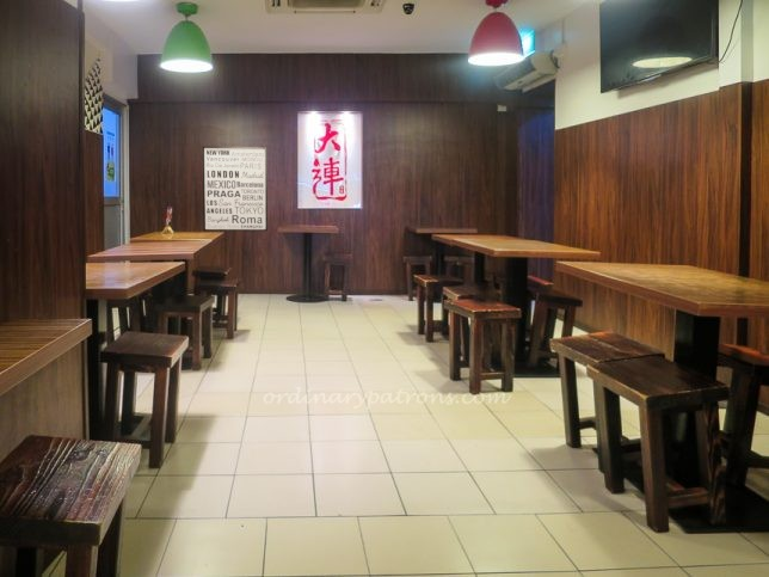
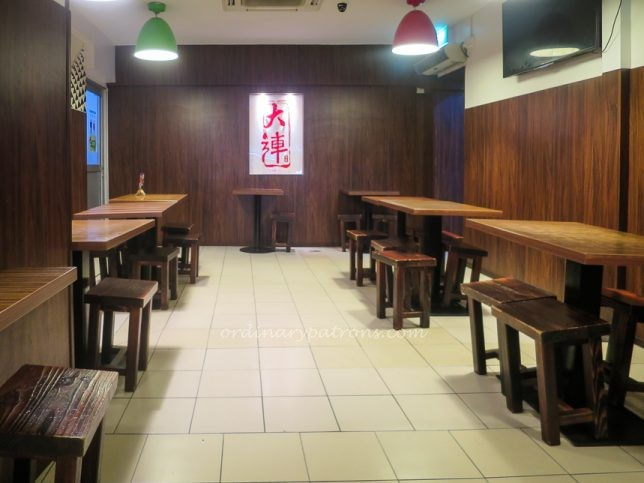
- wall art [202,146,269,232]
